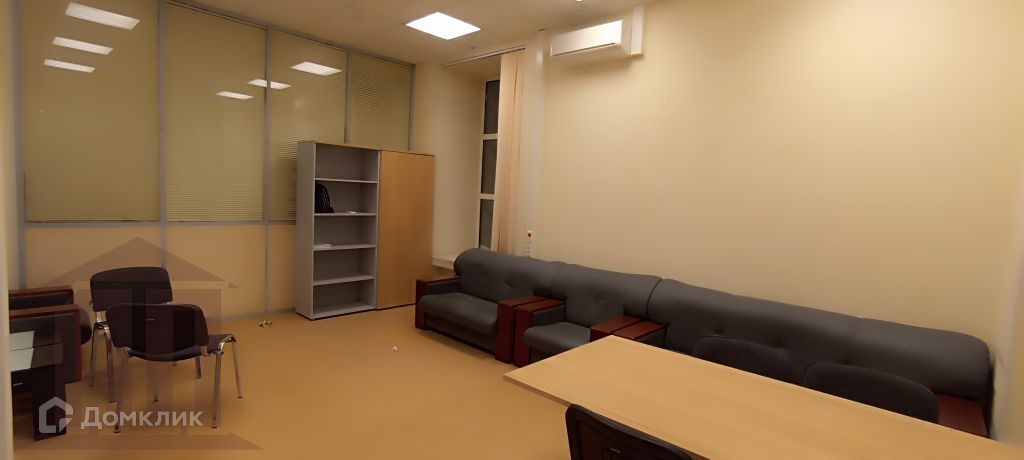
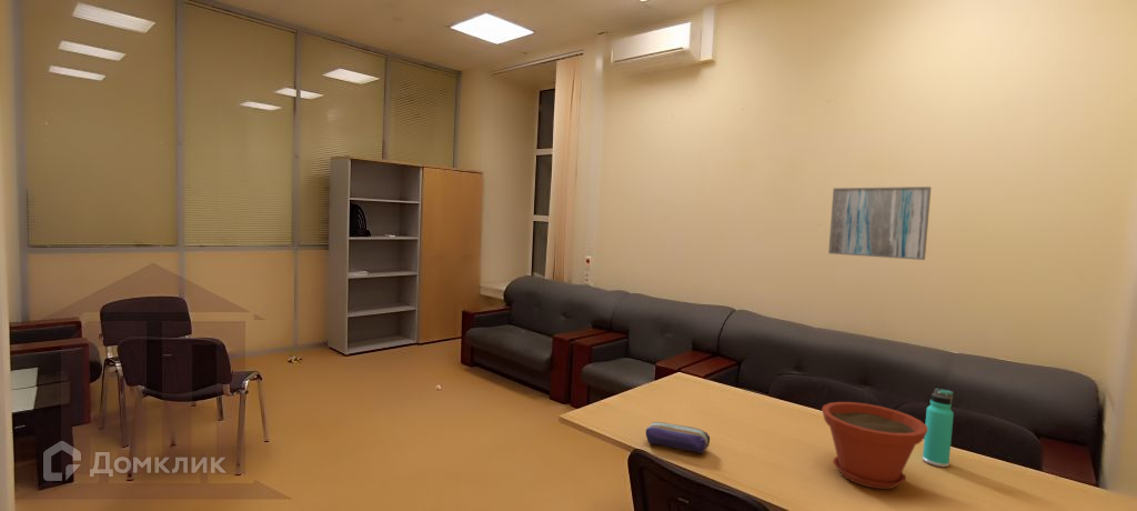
+ wall art [827,186,932,261]
+ pencil case [645,421,711,454]
+ plant pot [821,401,927,490]
+ thermos bottle [922,388,955,468]
